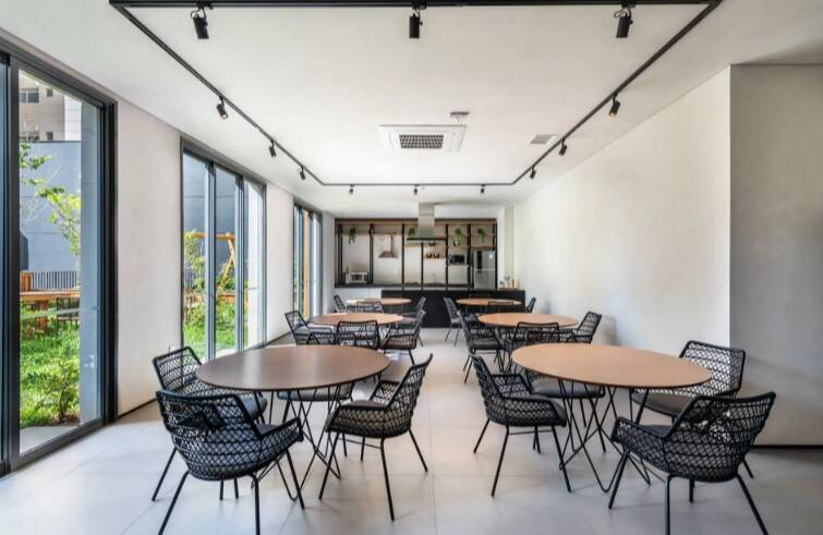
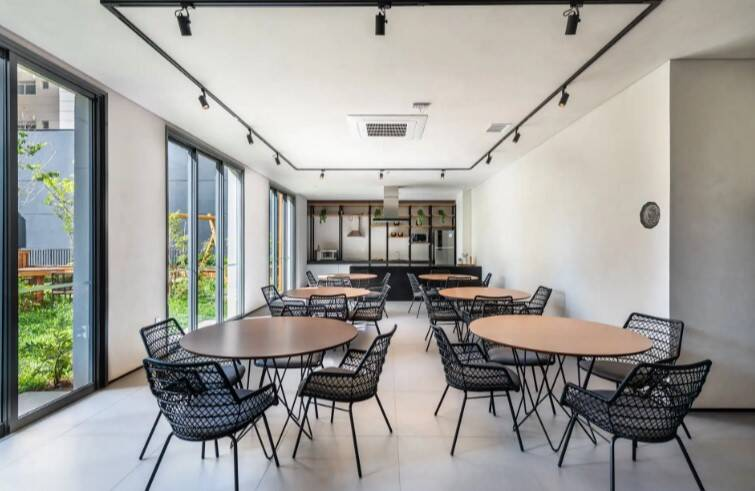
+ decorative plate [639,201,661,230]
